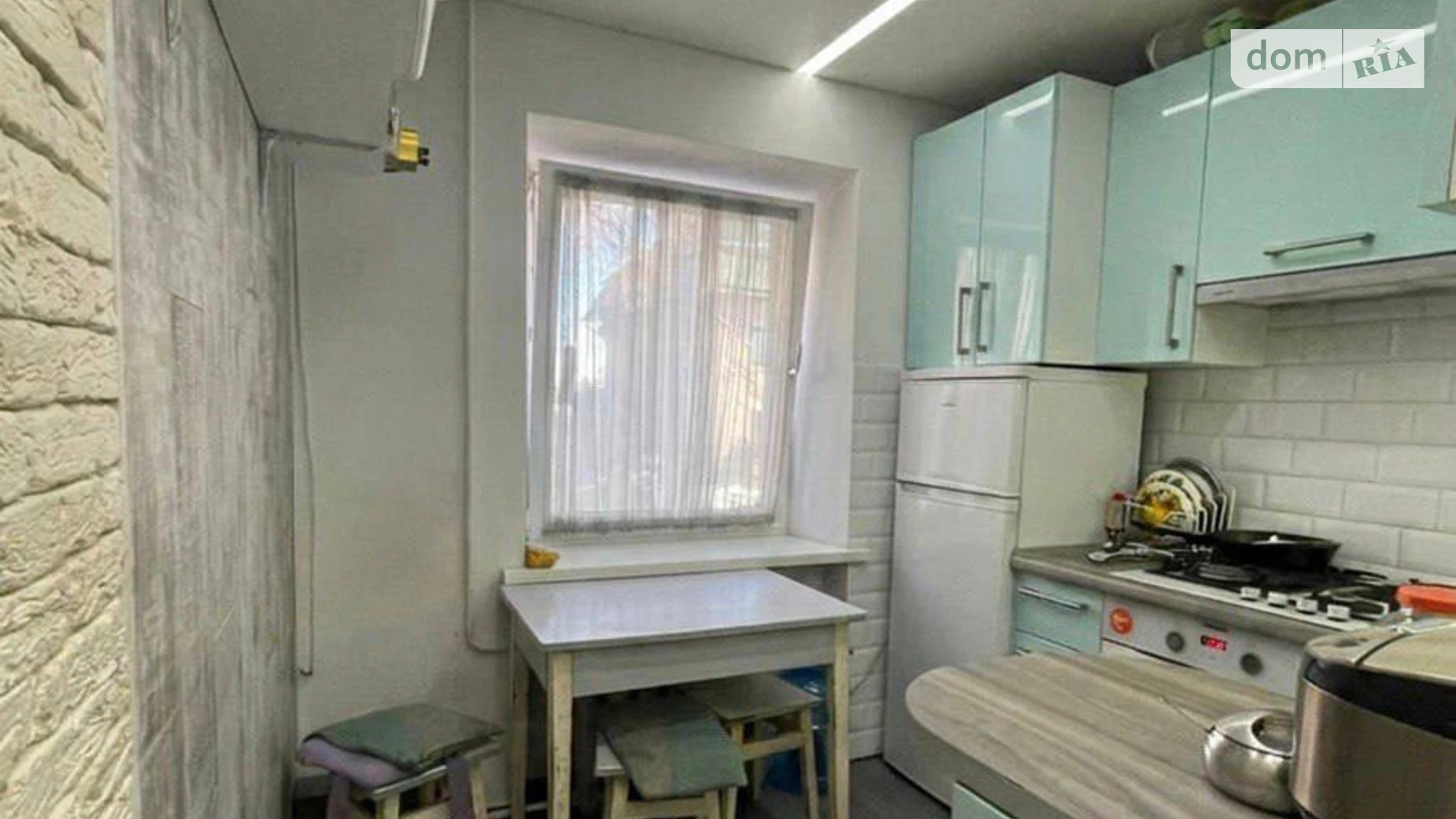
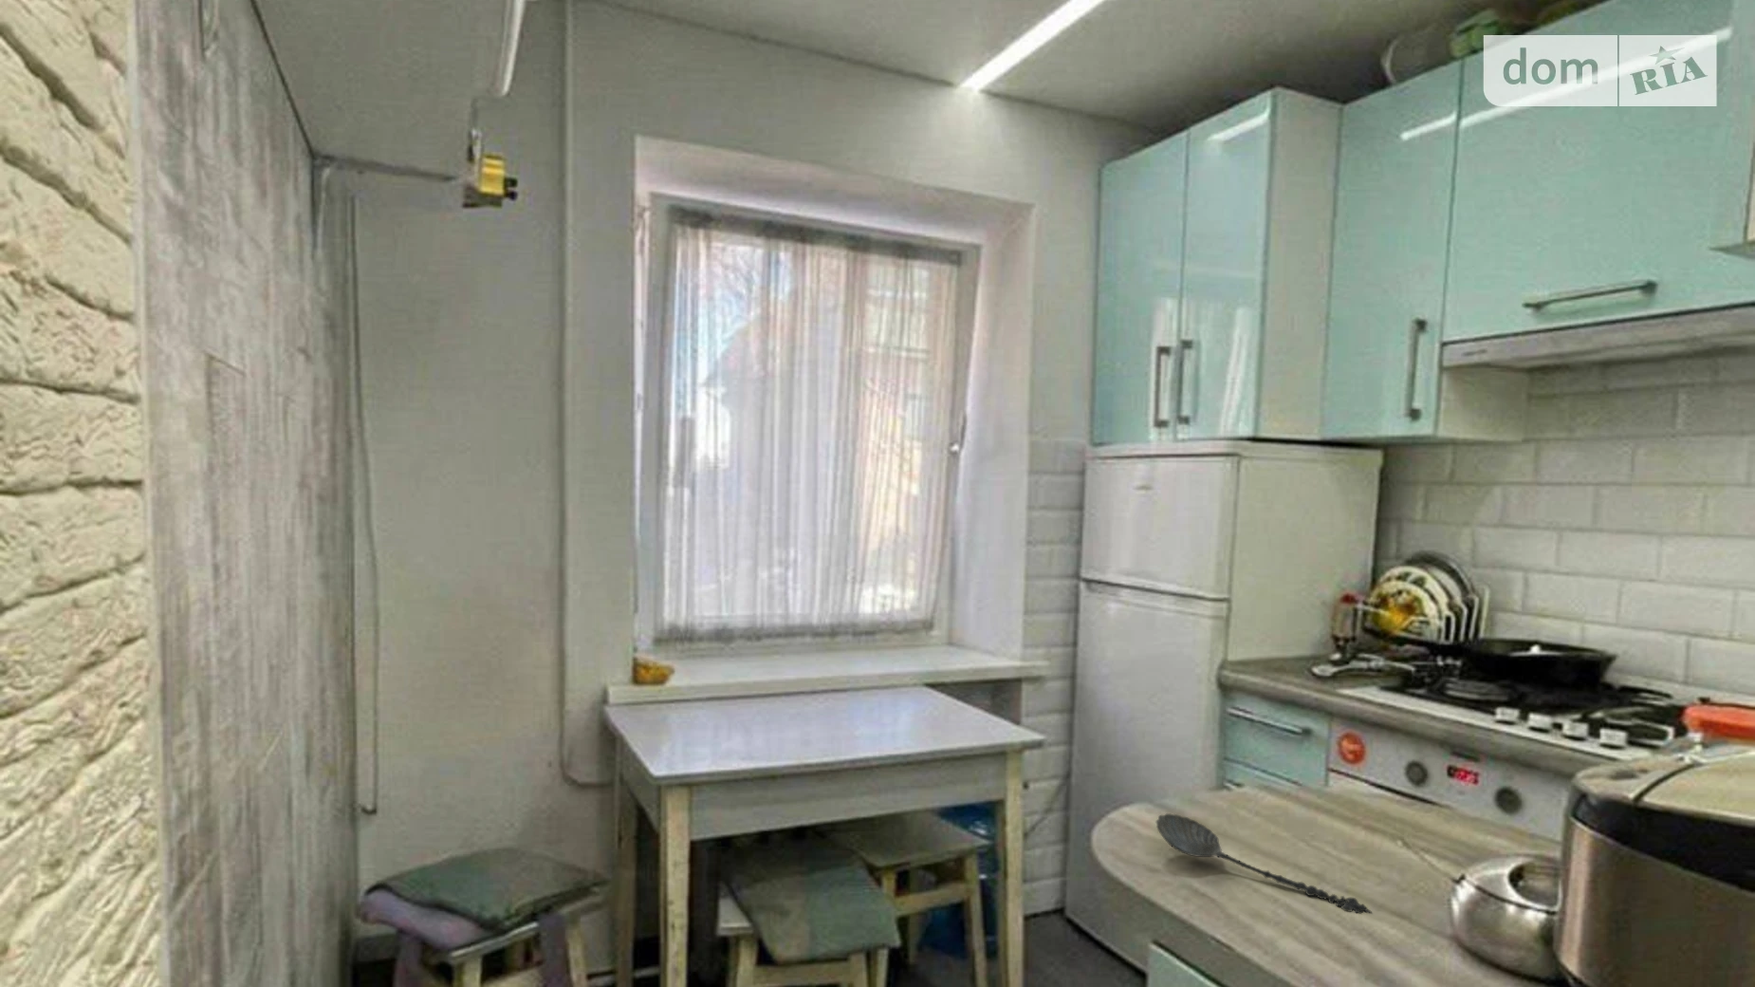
+ spoon [1155,812,1373,915]
